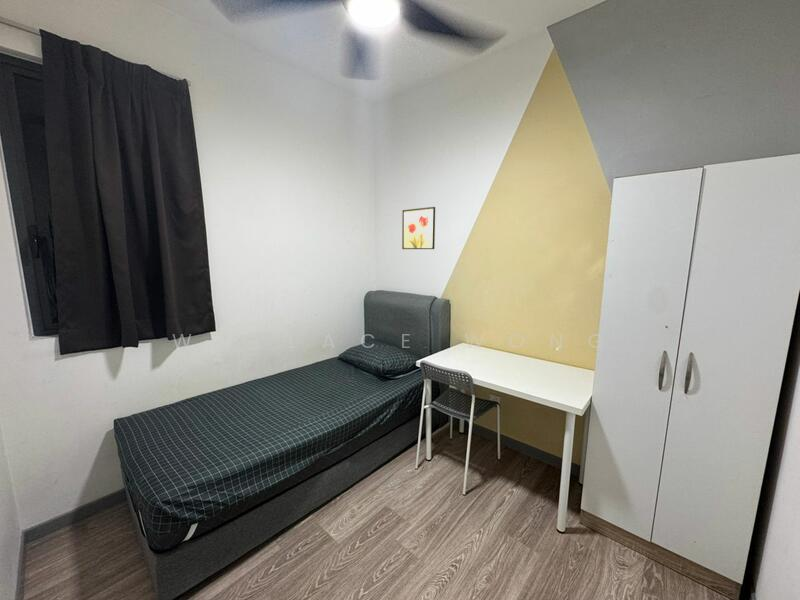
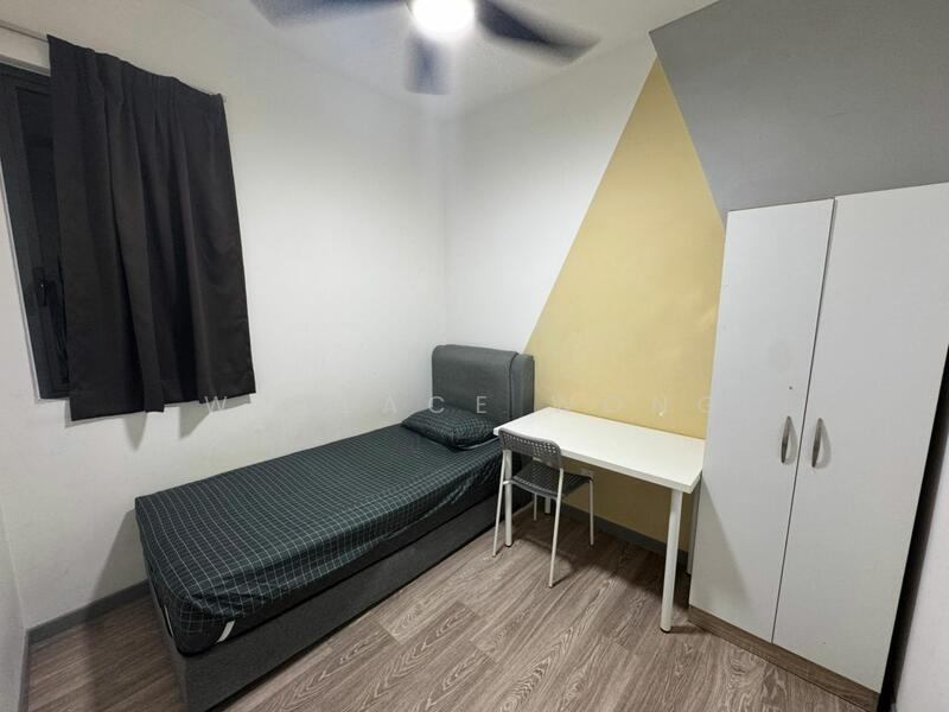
- wall art [401,206,436,250]
